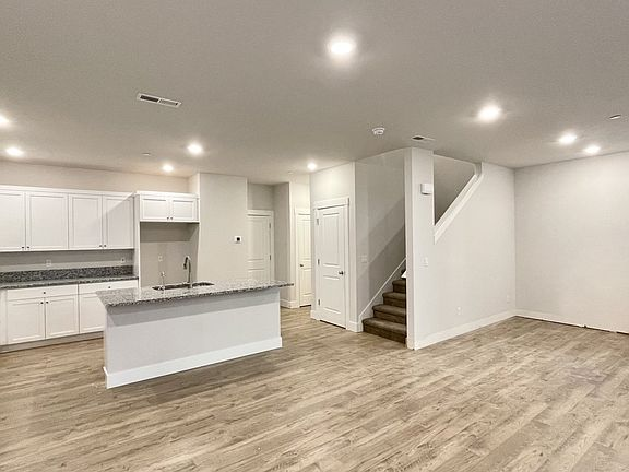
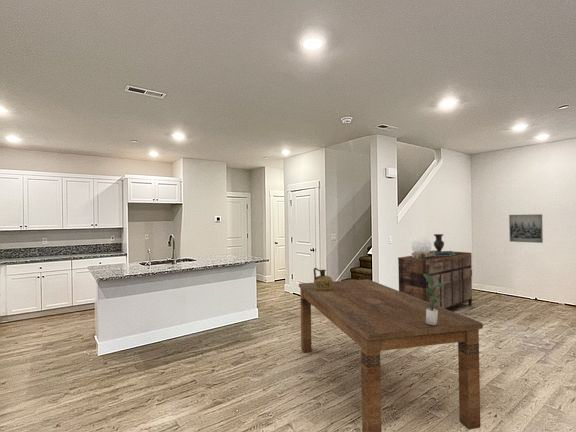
+ decorative urn [432,233,455,256]
+ wall art [508,213,544,244]
+ sideboard [397,250,473,310]
+ lamp [411,235,434,259]
+ potted plant [421,274,447,325]
+ ceramic jug [313,267,333,291]
+ dining table [298,278,484,432]
